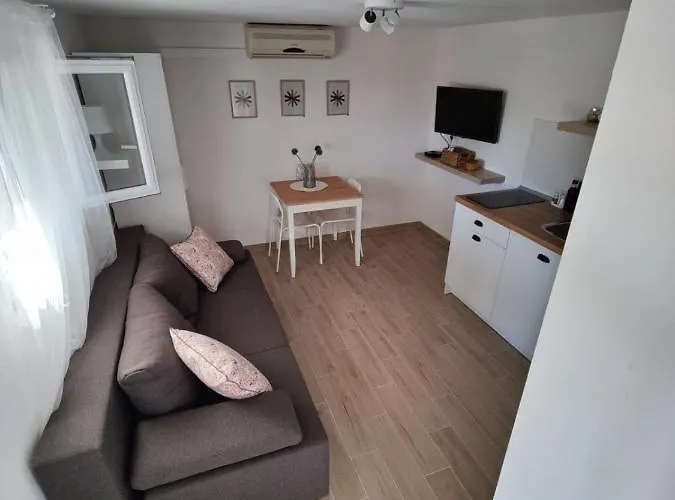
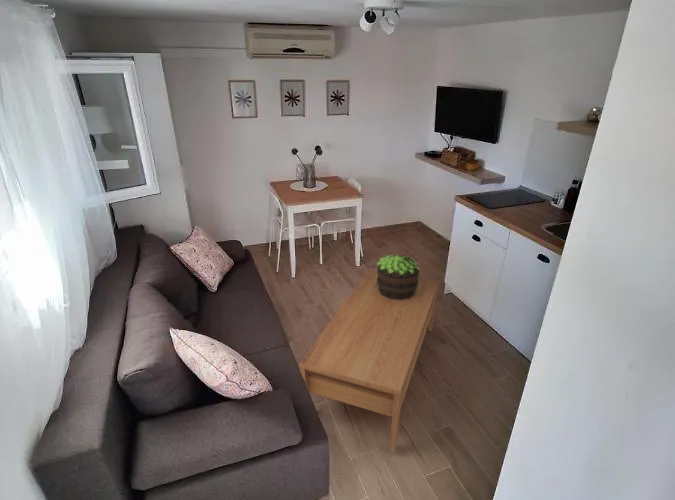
+ coffee table [298,269,439,453]
+ potted plant [376,253,421,300]
